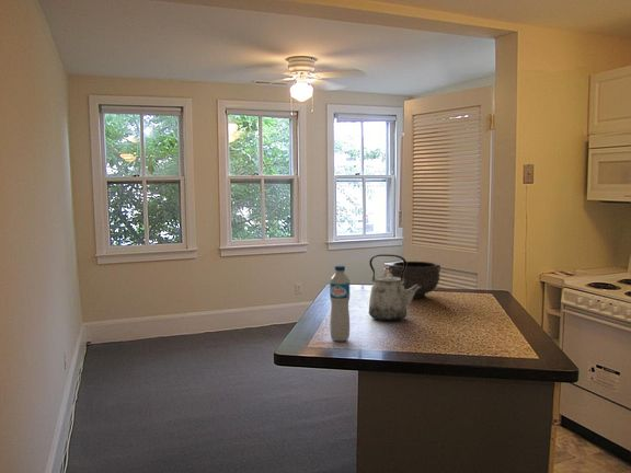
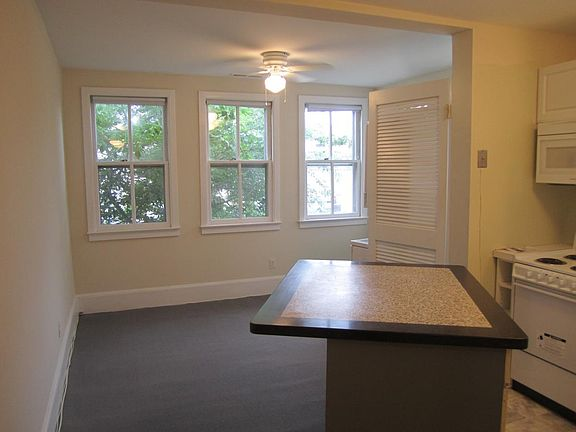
- kettle [368,253,422,322]
- water bottle [329,265,351,343]
- bowl [388,261,441,299]
